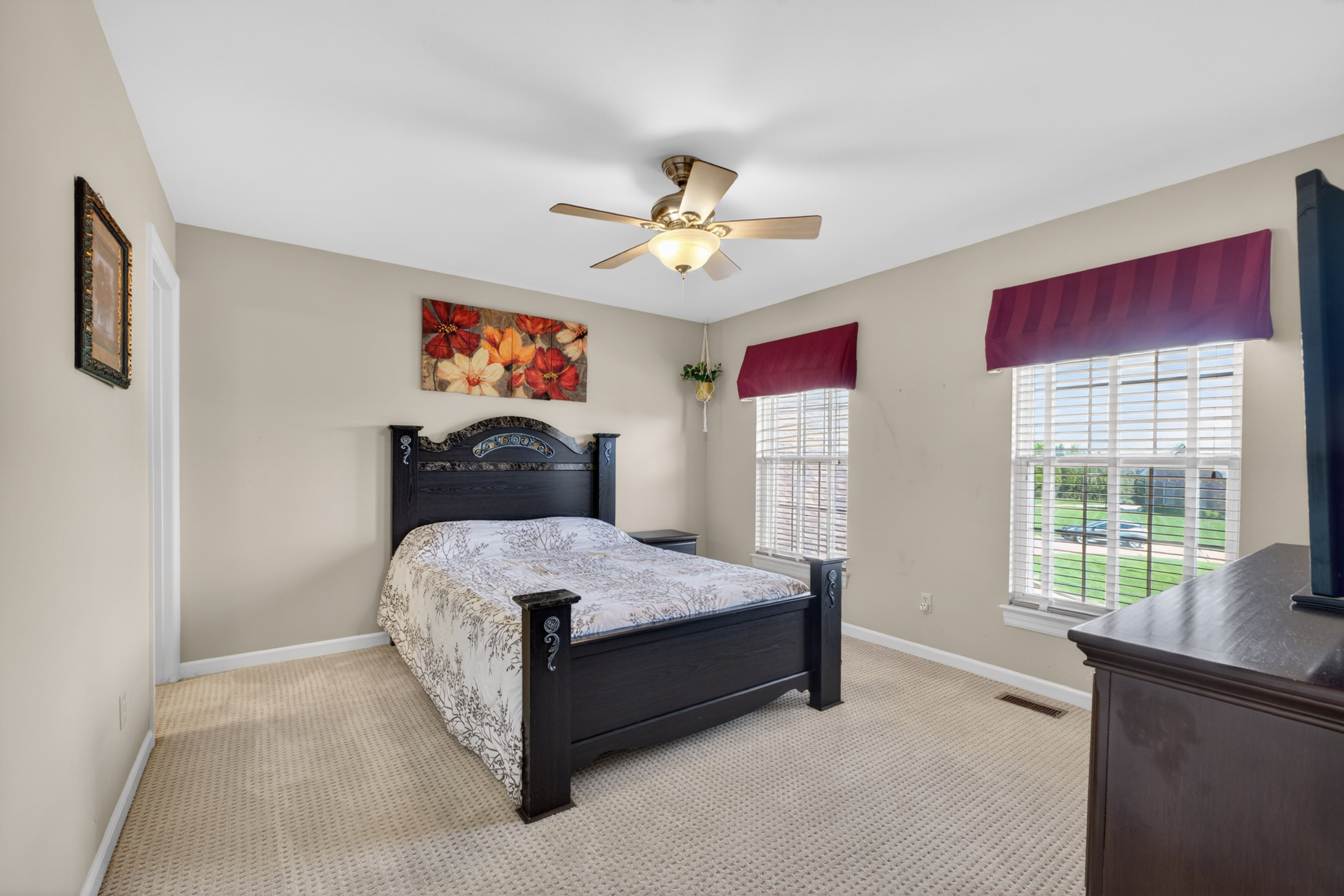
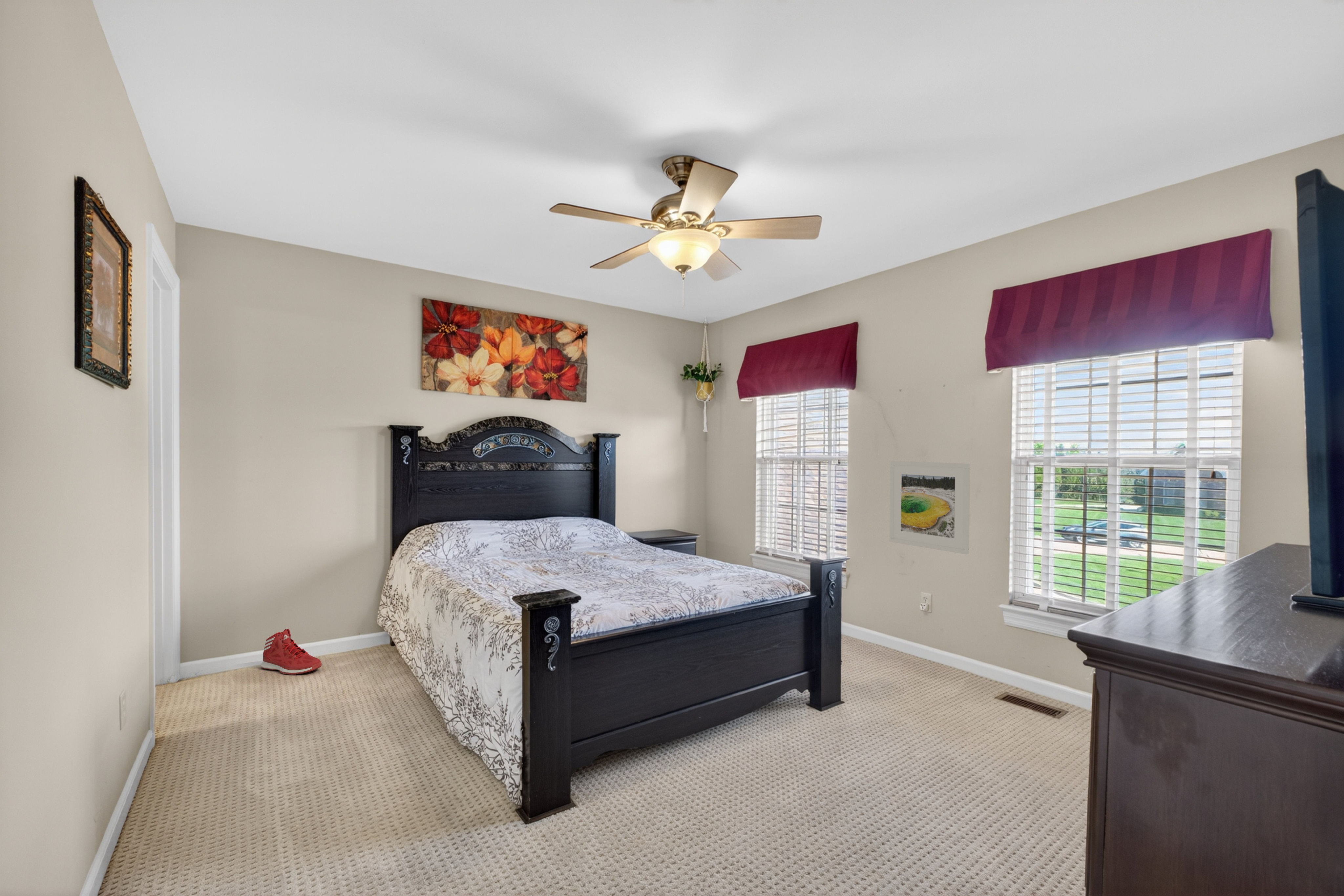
+ sneaker [261,628,322,675]
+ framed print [889,460,971,555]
